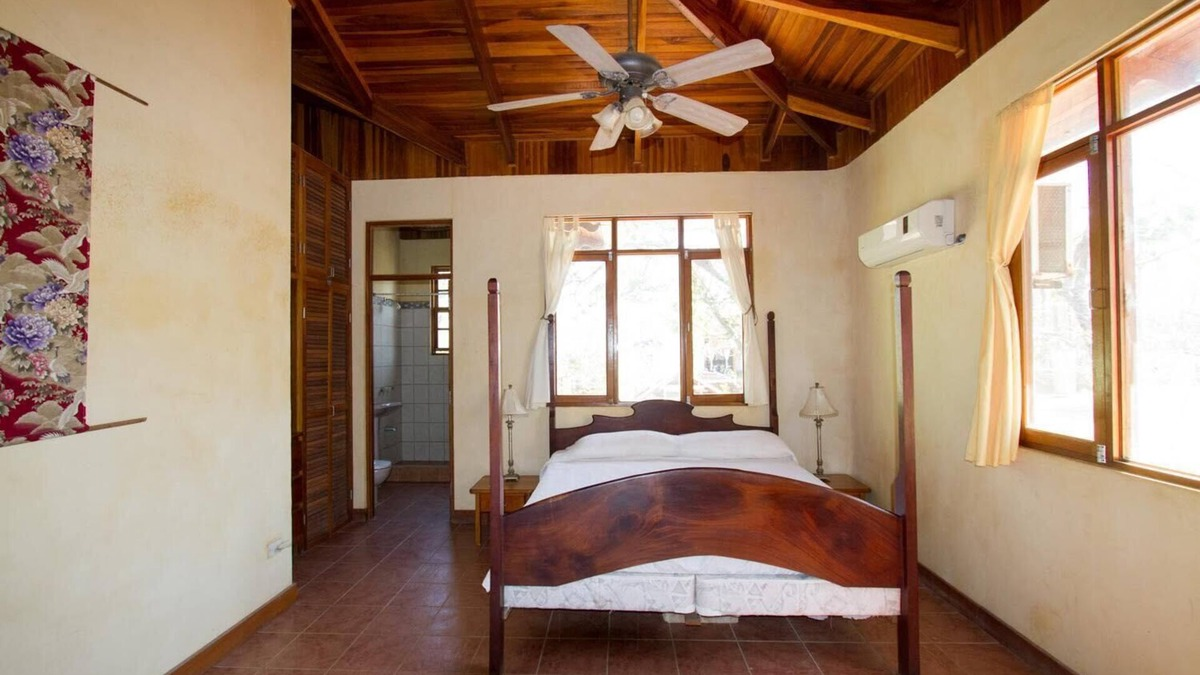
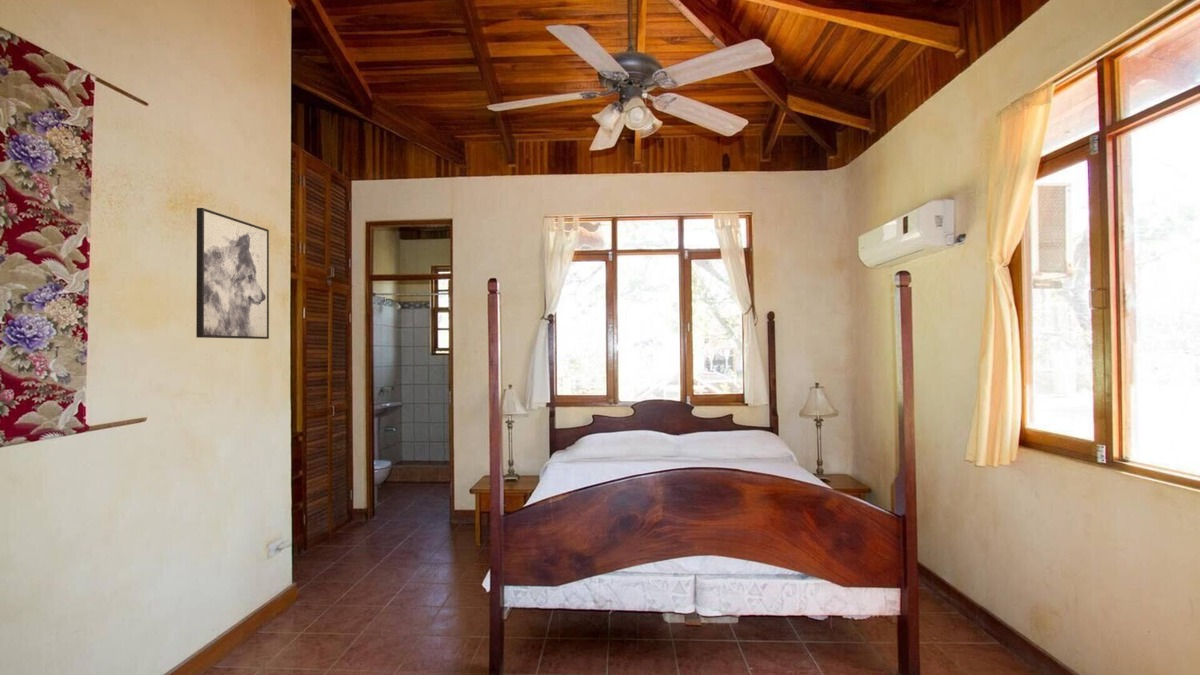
+ wall art [195,207,270,340]
